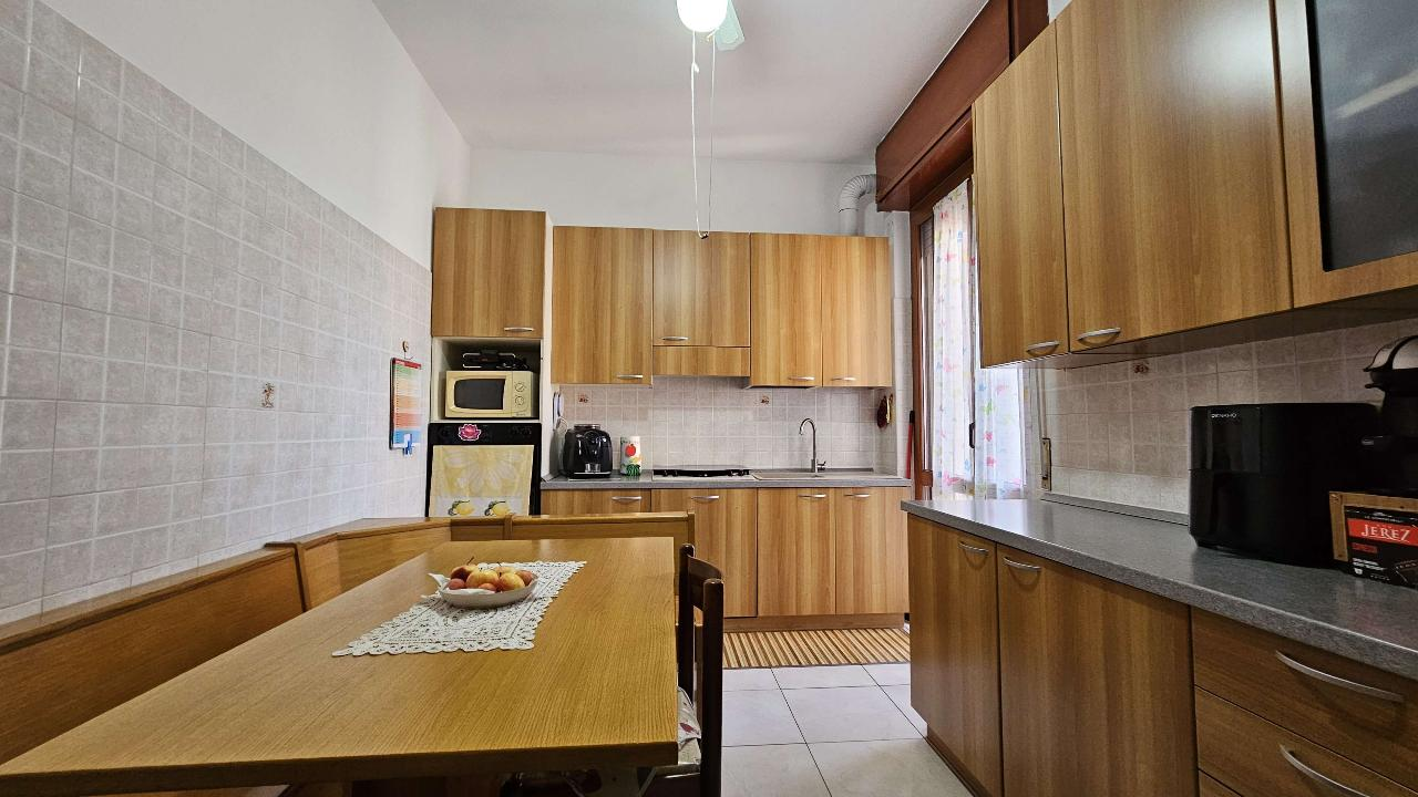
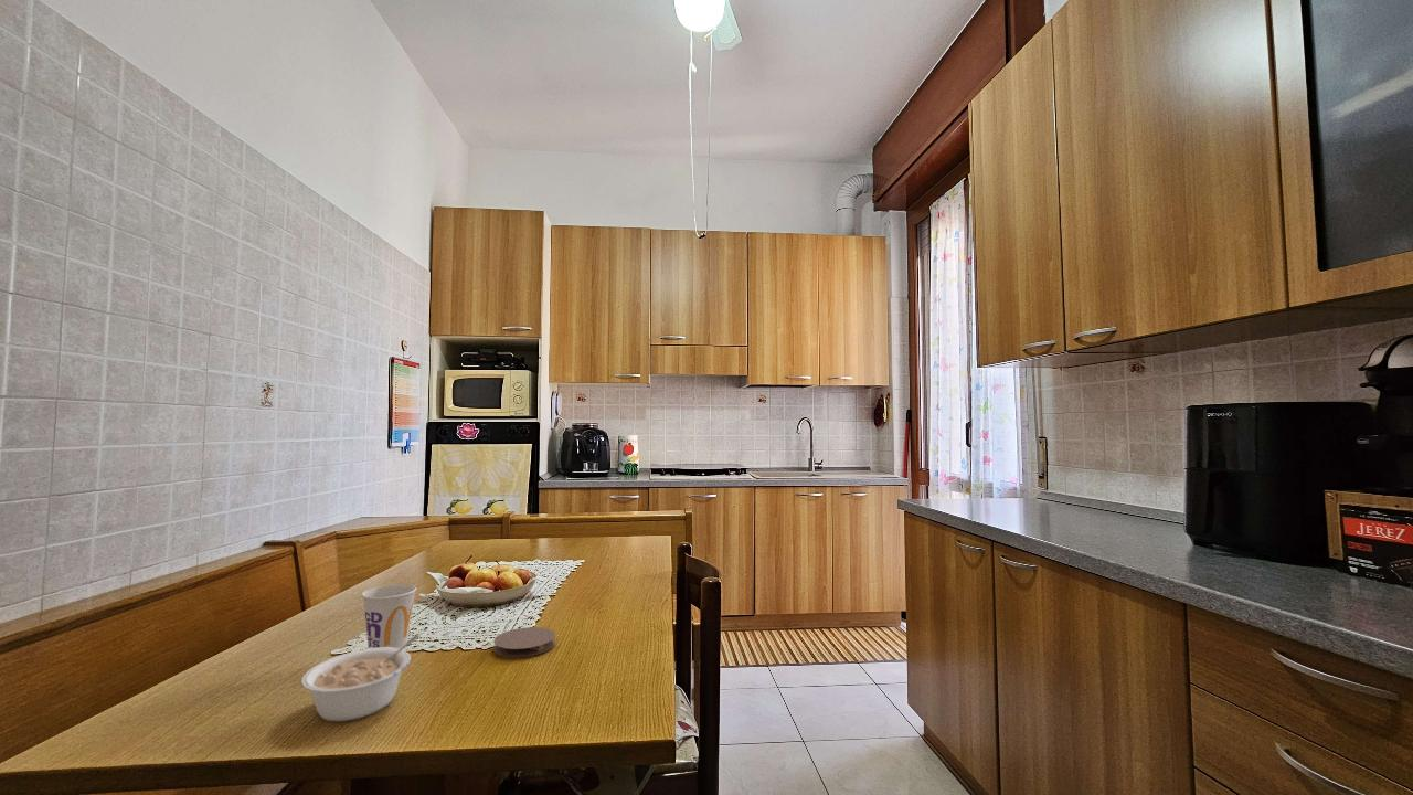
+ legume [300,634,421,722]
+ cup [361,583,417,651]
+ coaster [492,626,556,659]
